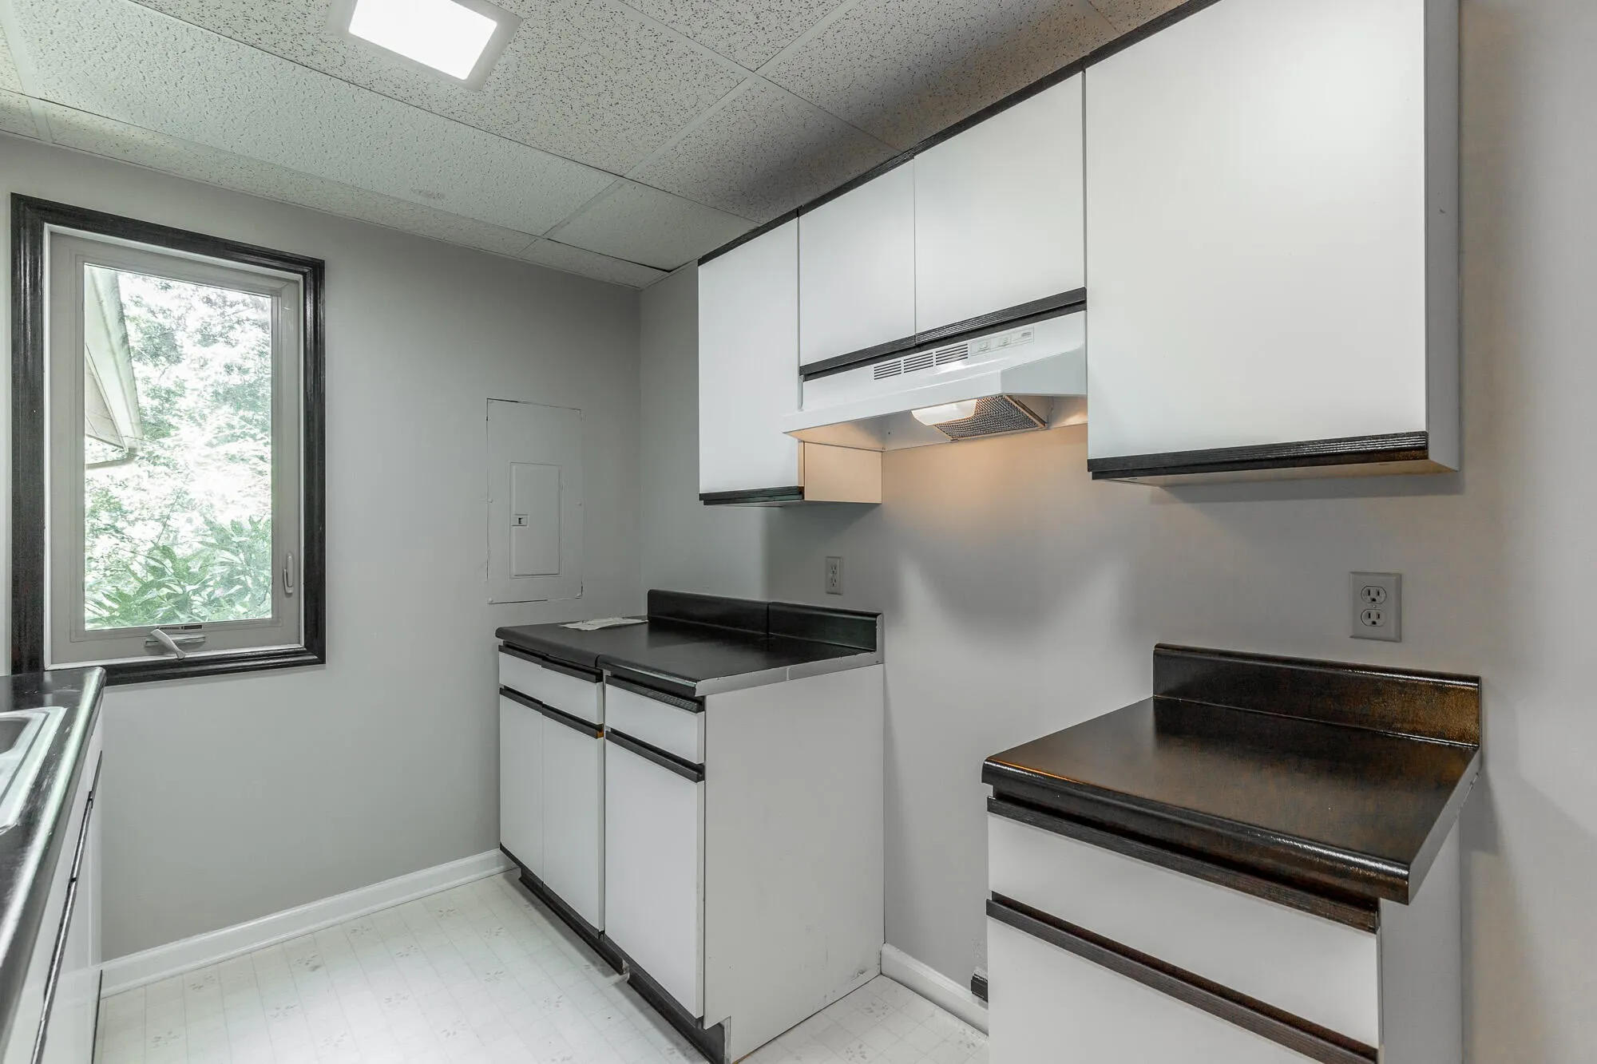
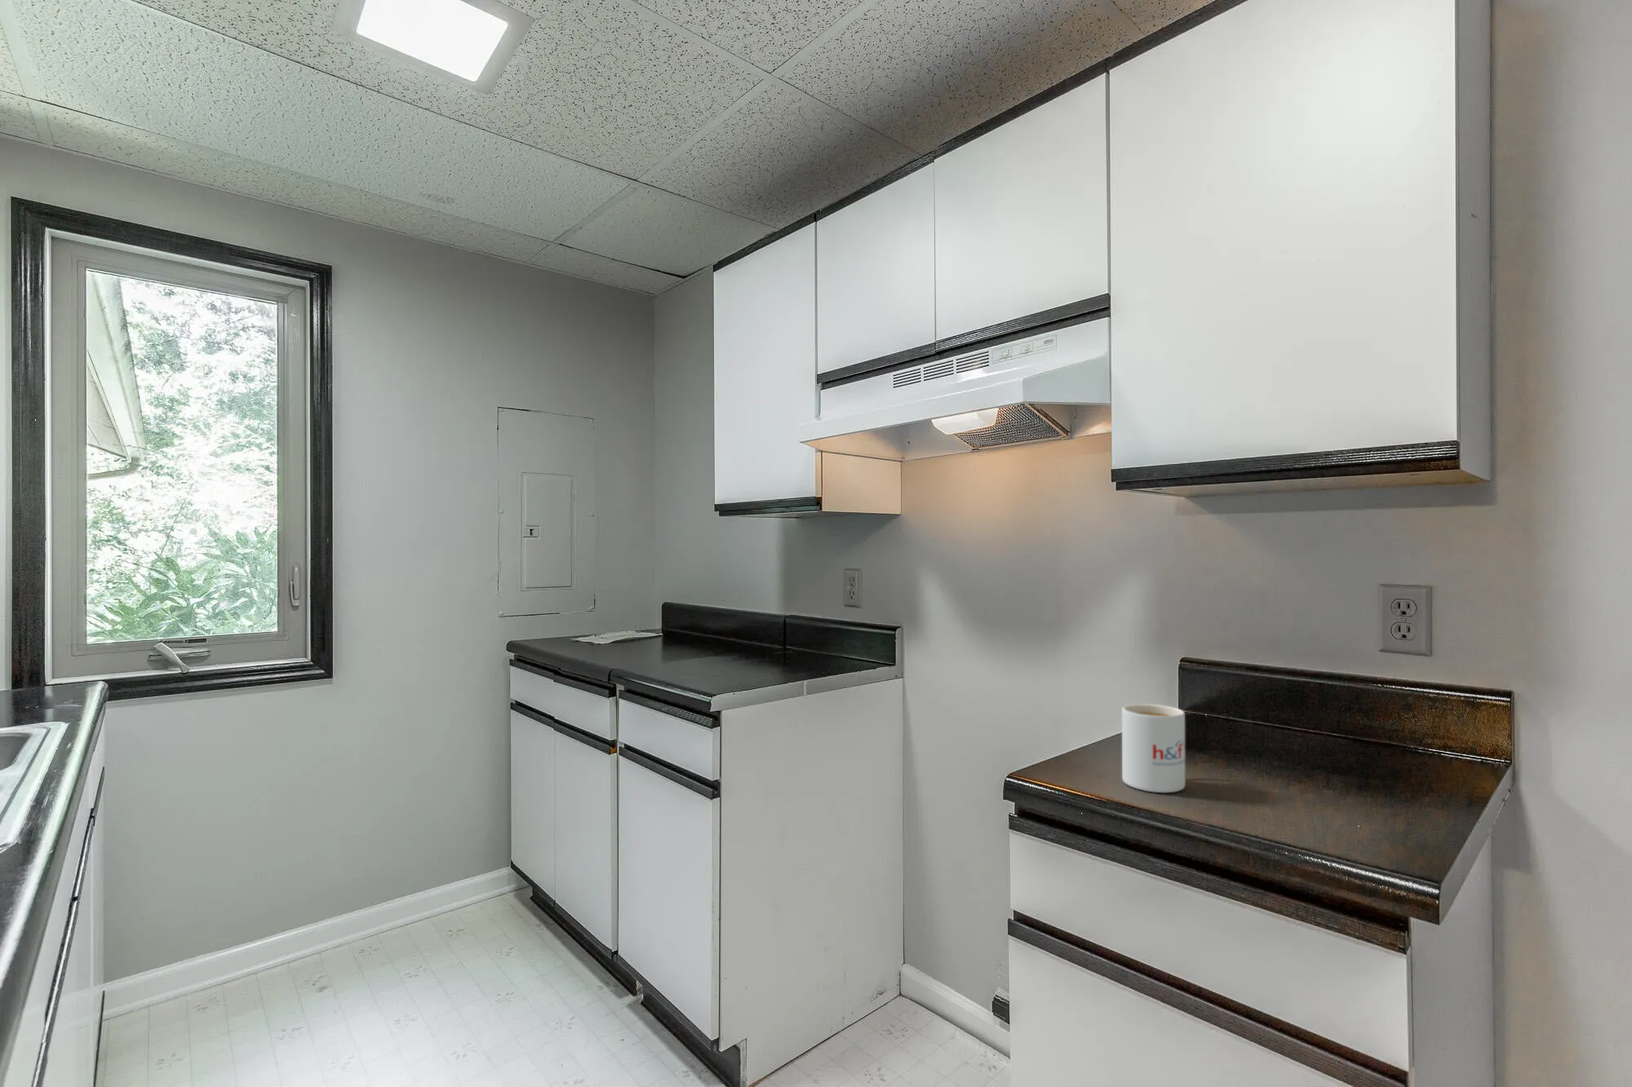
+ mug [1121,702,1185,793]
